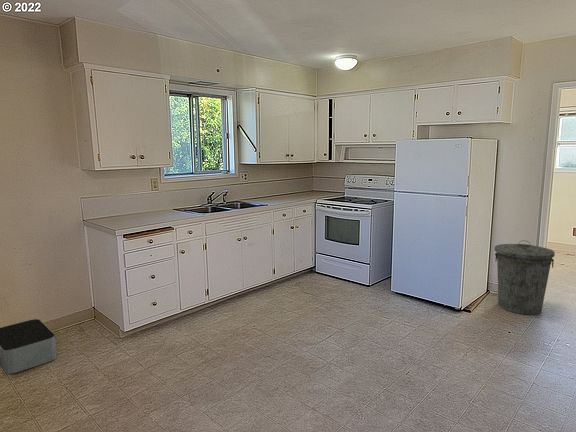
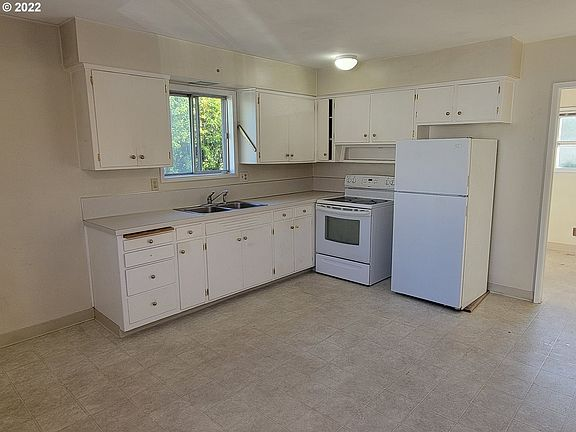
- storage bin [0,318,58,375]
- trash can [494,239,556,315]
